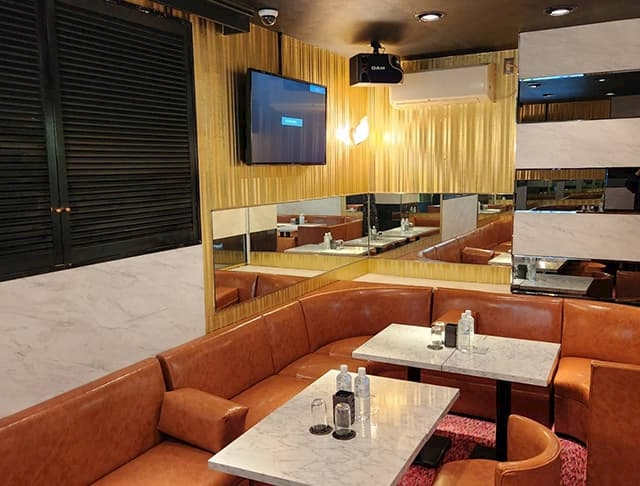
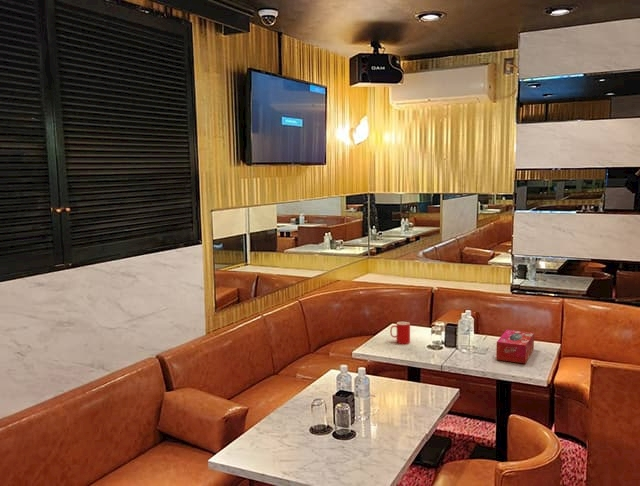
+ tissue box [495,329,535,364]
+ cup [389,321,411,345]
